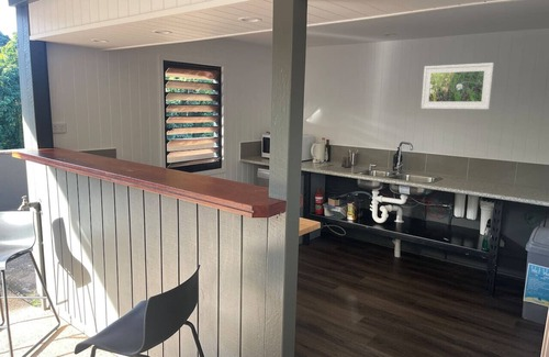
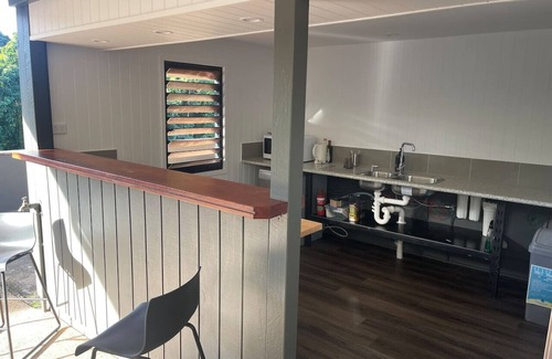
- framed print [421,62,495,110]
